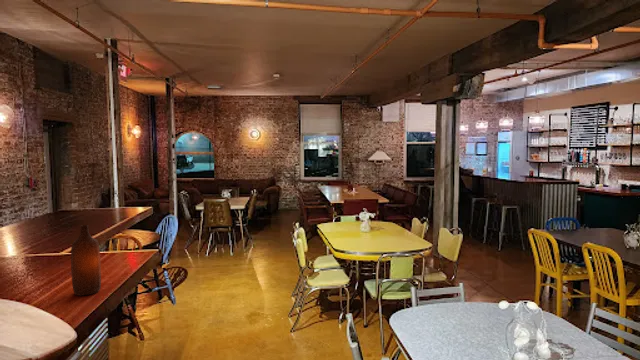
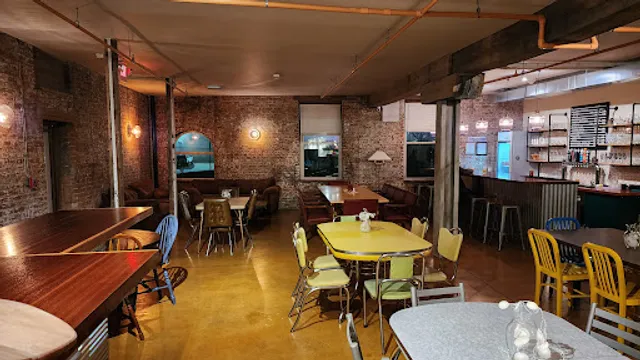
- bottle [70,224,102,297]
